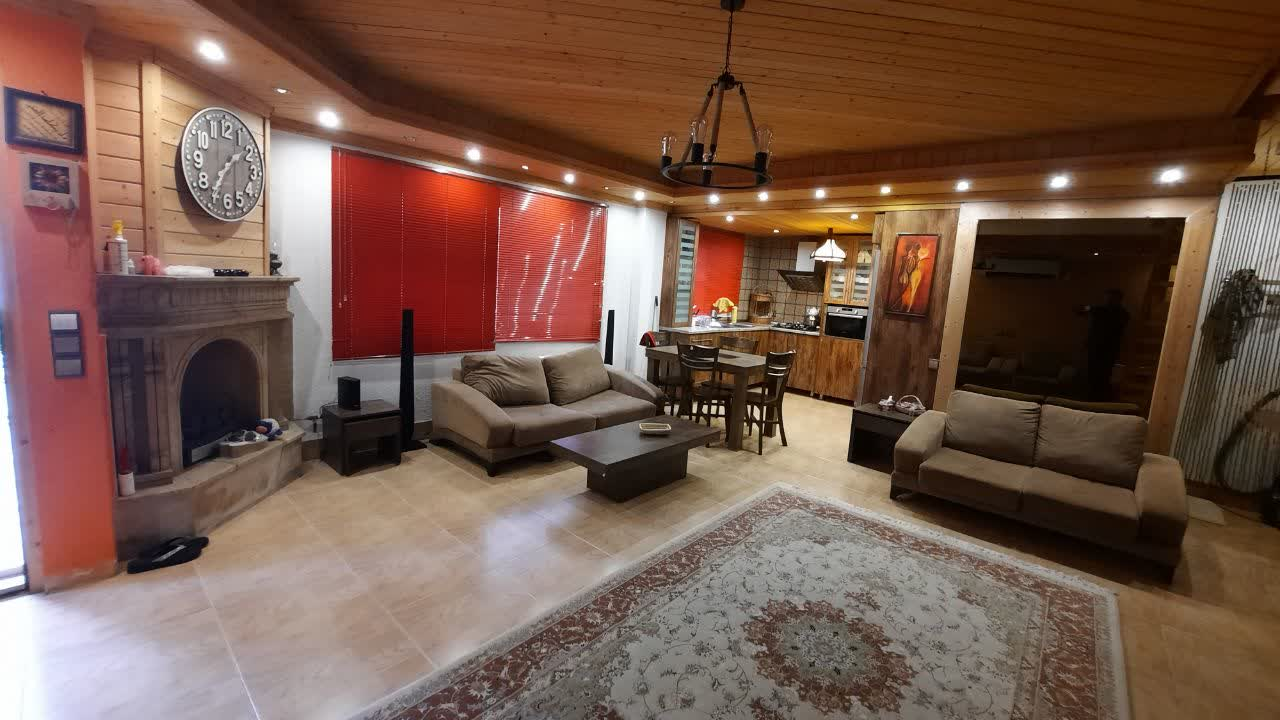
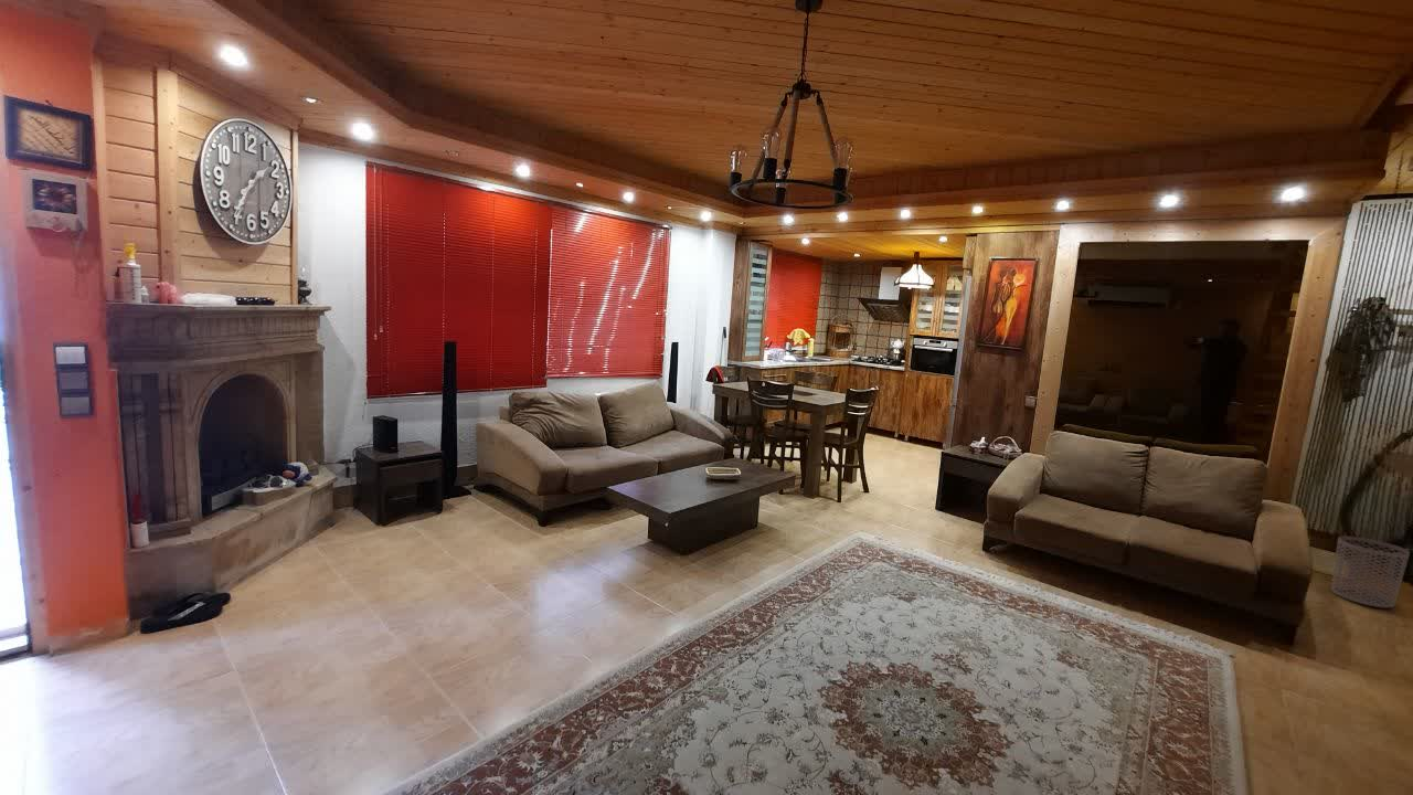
+ waste bin [1330,536,1411,608]
